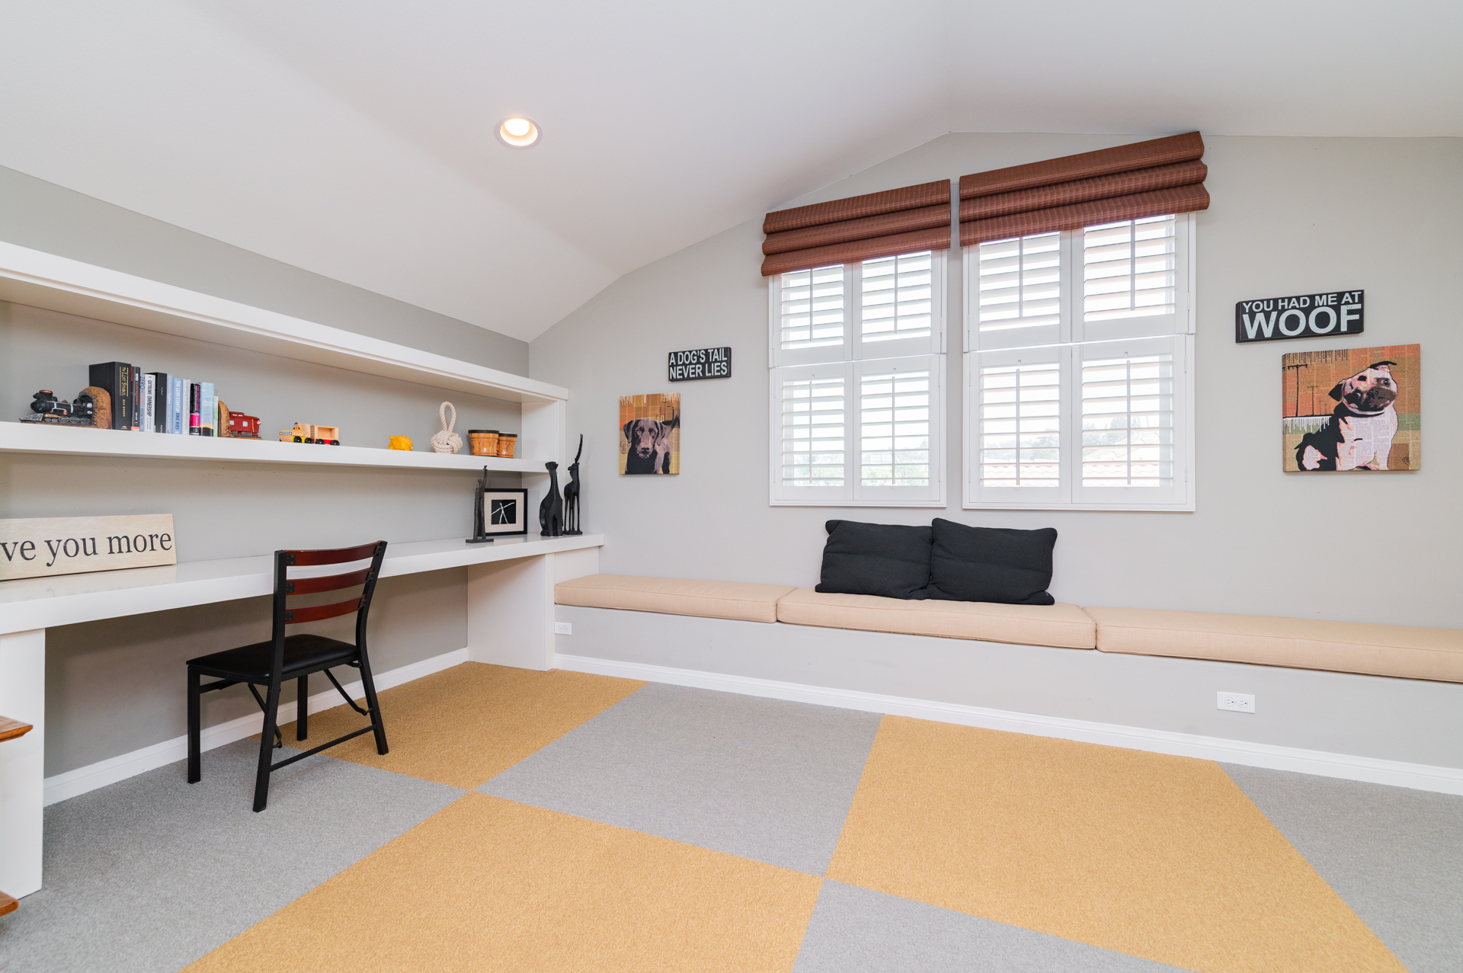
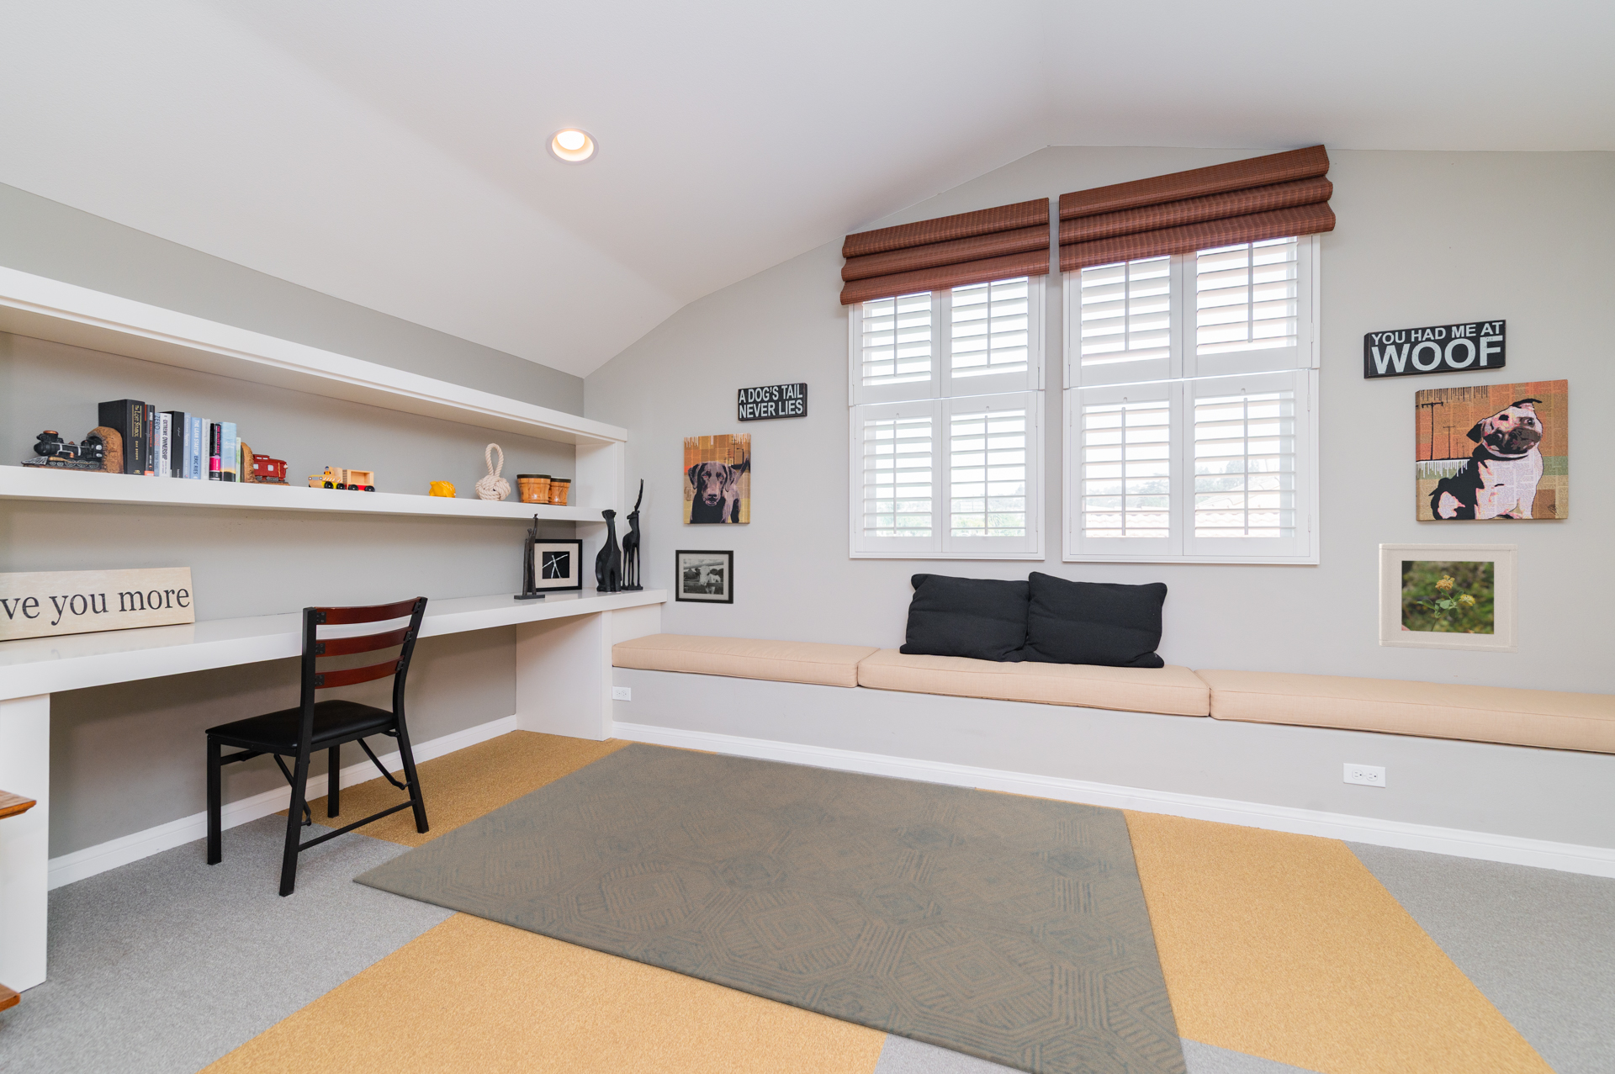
+ picture frame [675,549,734,604]
+ rug [351,742,1188,1074]
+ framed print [1378,543,1519,653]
